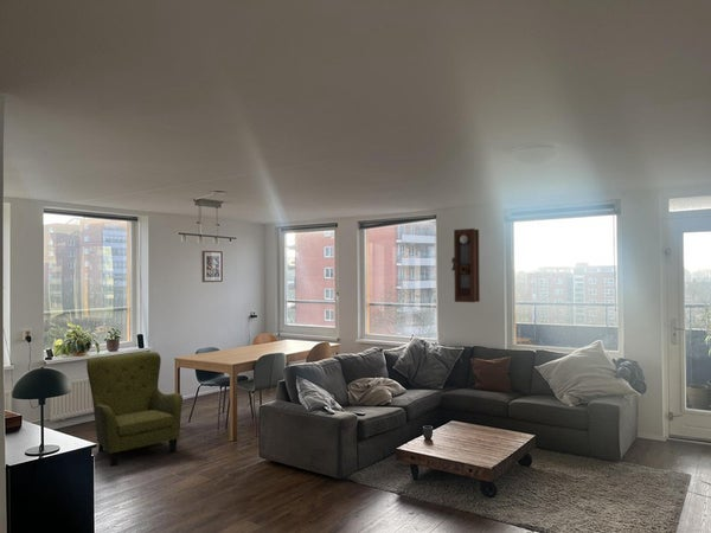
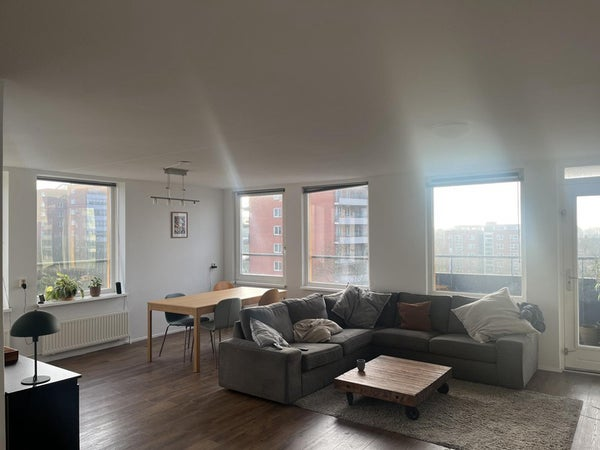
- armchair [85,351,184,468]
- pendulum clock [450,227,481,303]
